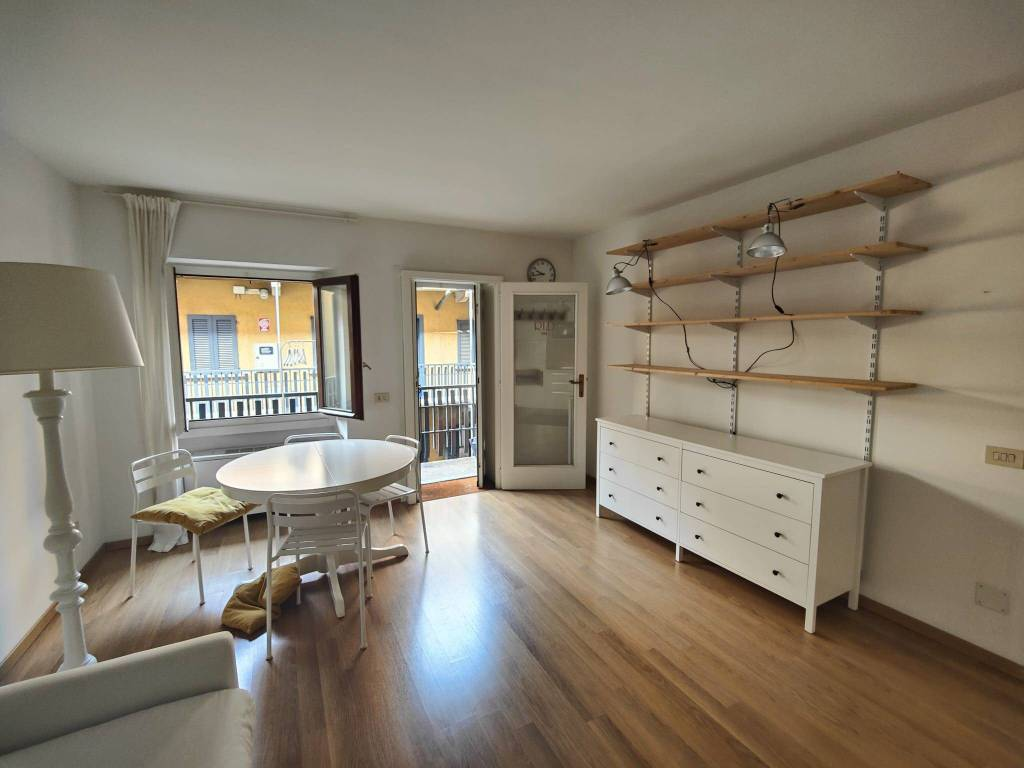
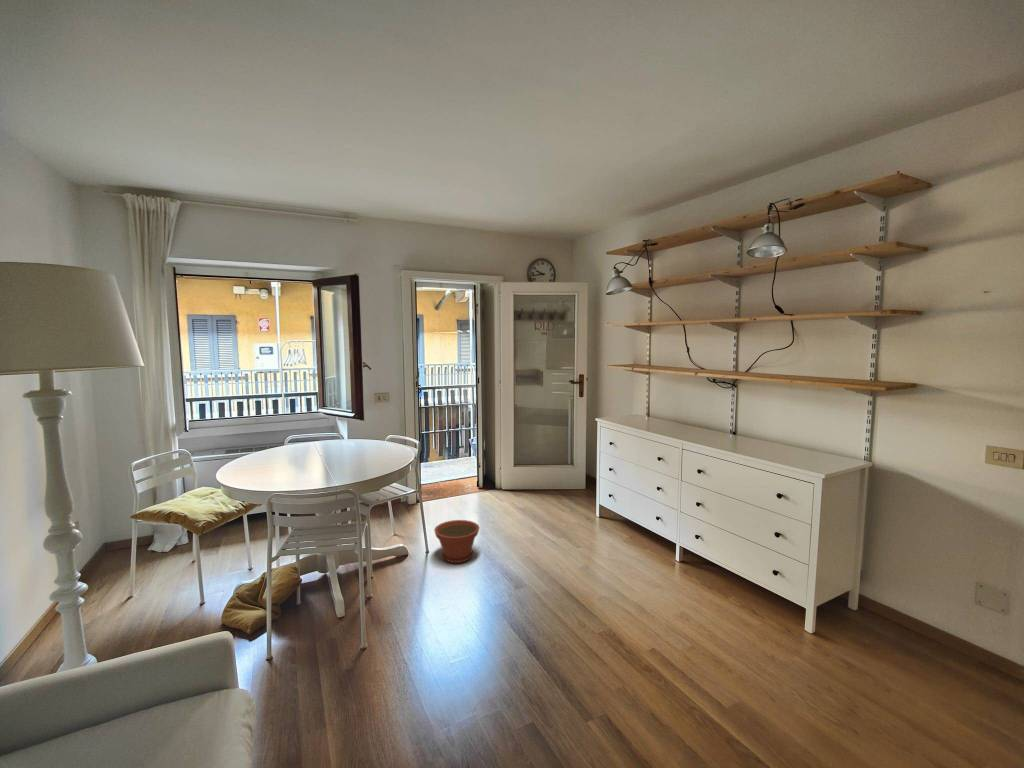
+ plant pot [433,519,481,564]
